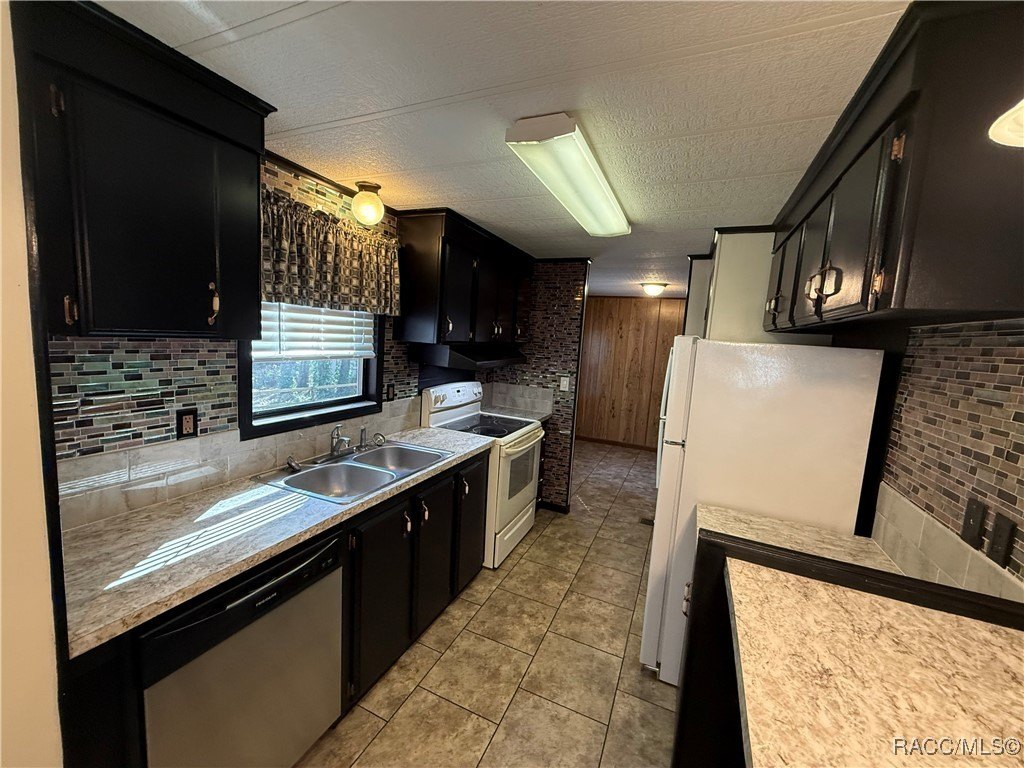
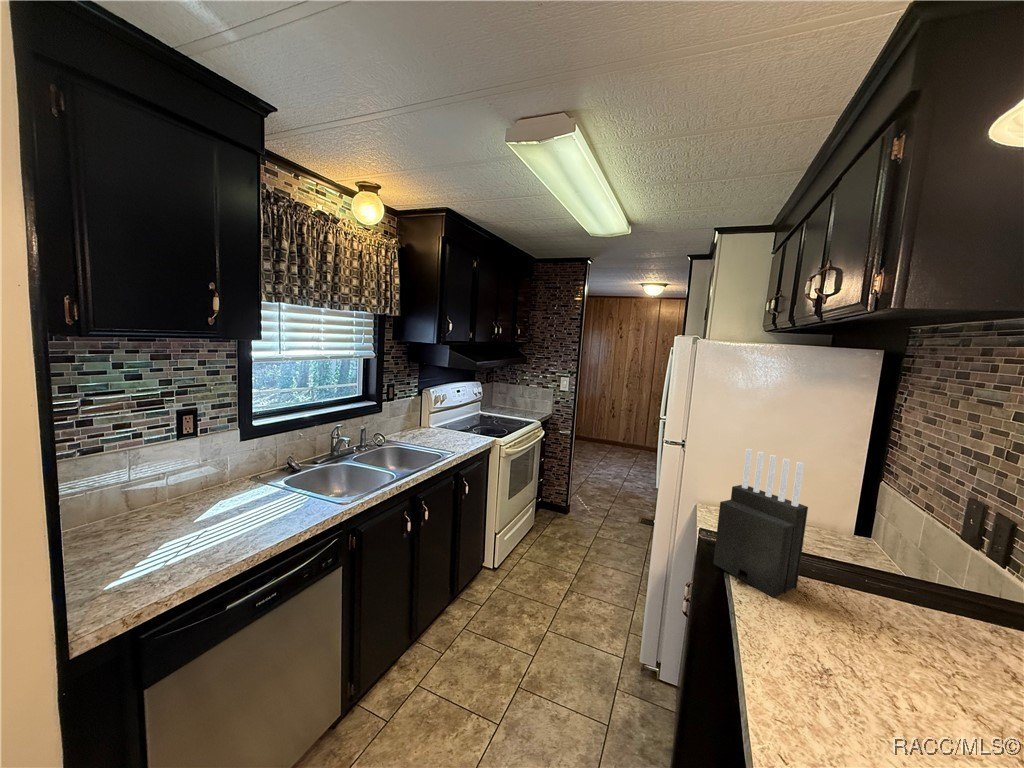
+ knife block [712,448,809,599]
